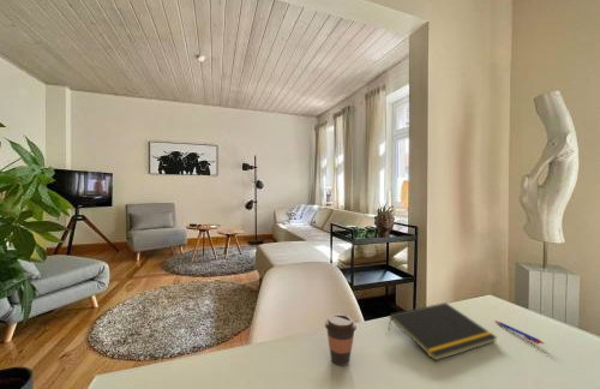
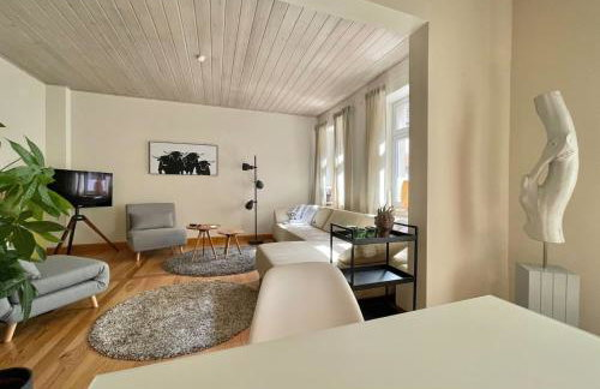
- notepad [386,301,498,363]
- coffee cup [324,313,358,366]
- pen [493,319,545,345]
